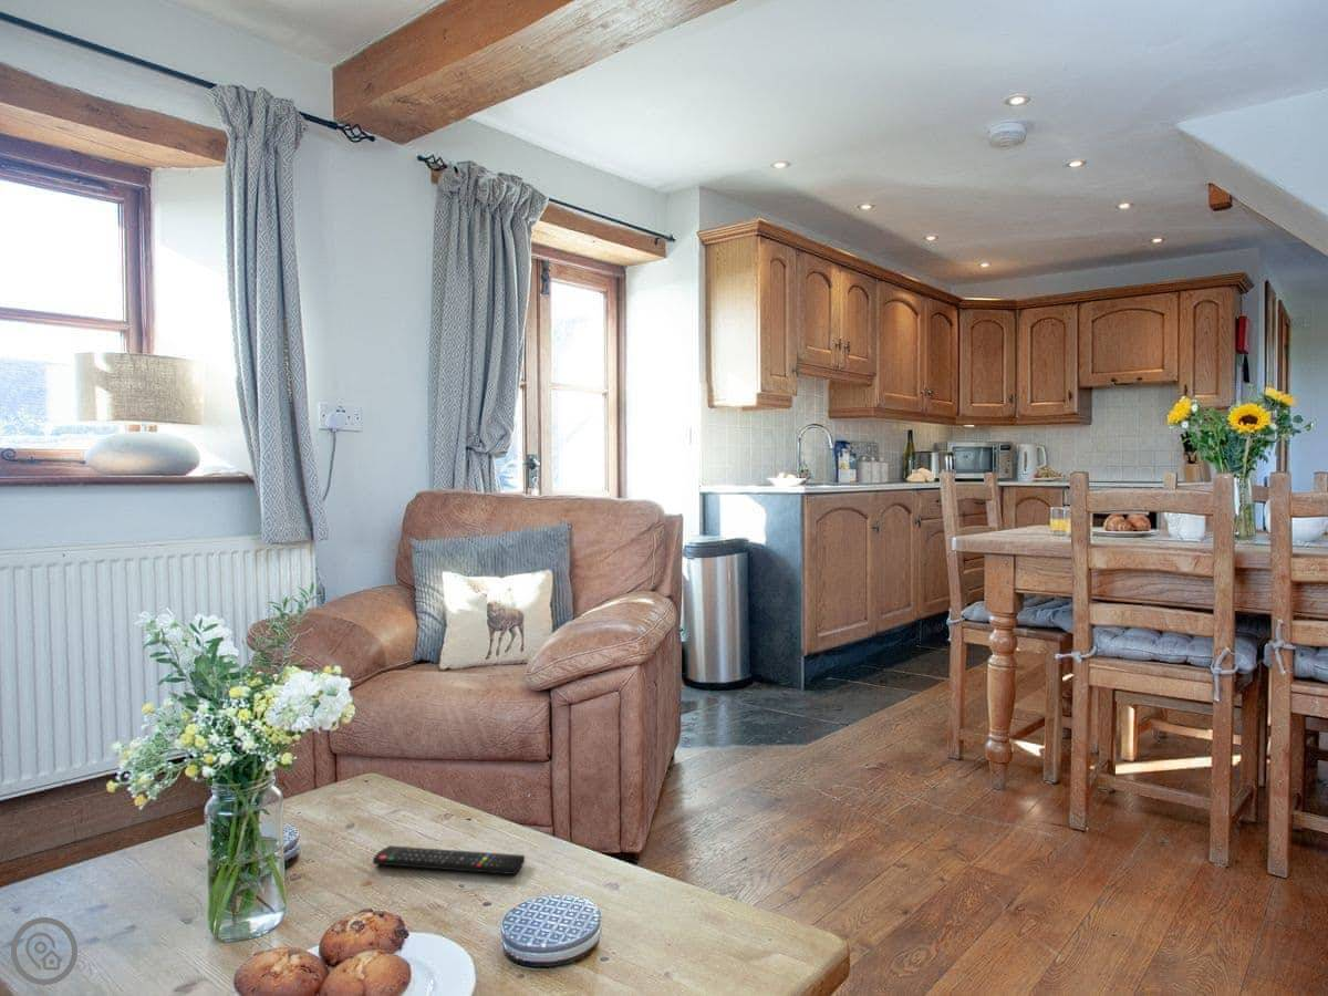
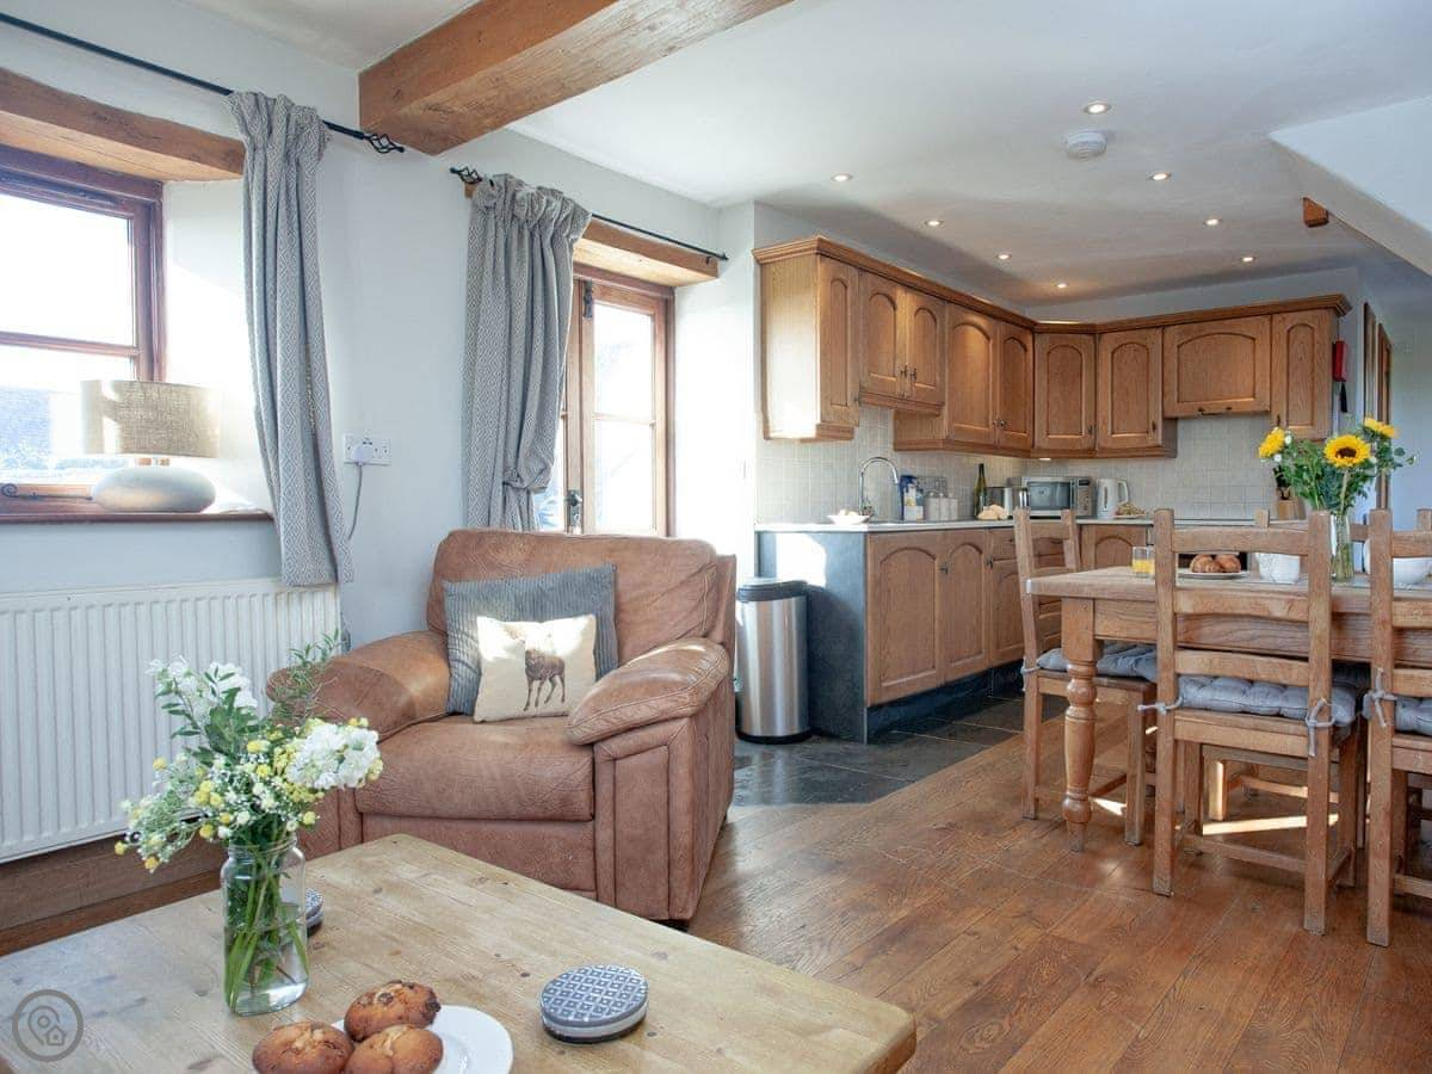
- remote control [372,844,526,875]
